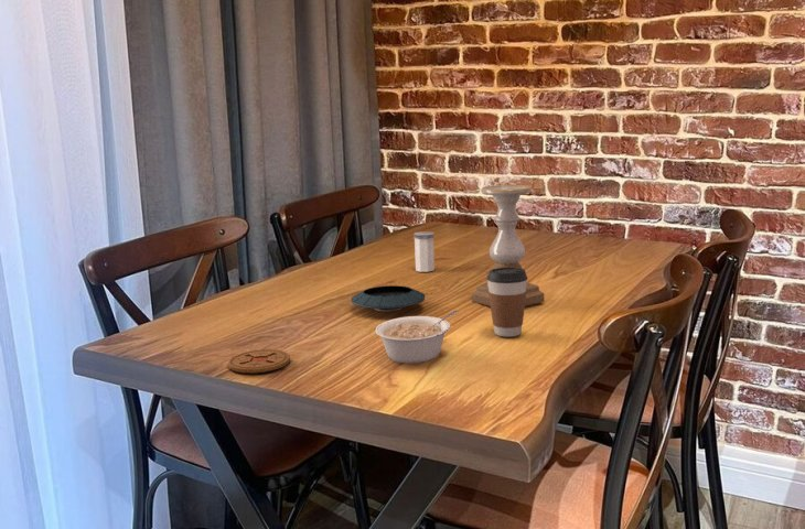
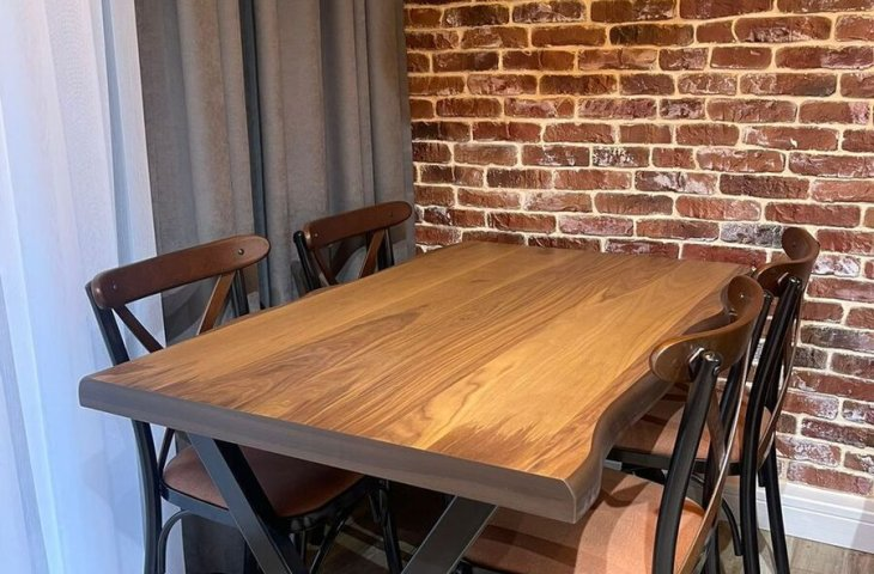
- coaster [227,348,291,374]
- saucer [351,284,426,312]
- coffee cup [485,268,529,338]
- salt shaker [412,230,436,273]
- candle holder [471,184,545,307]
- legume [375,310,459,365]
